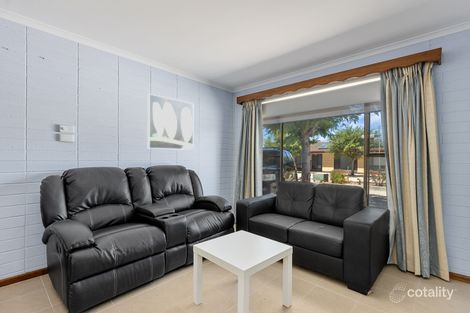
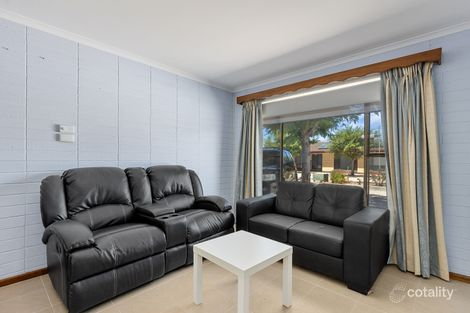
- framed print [147,93,194,151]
